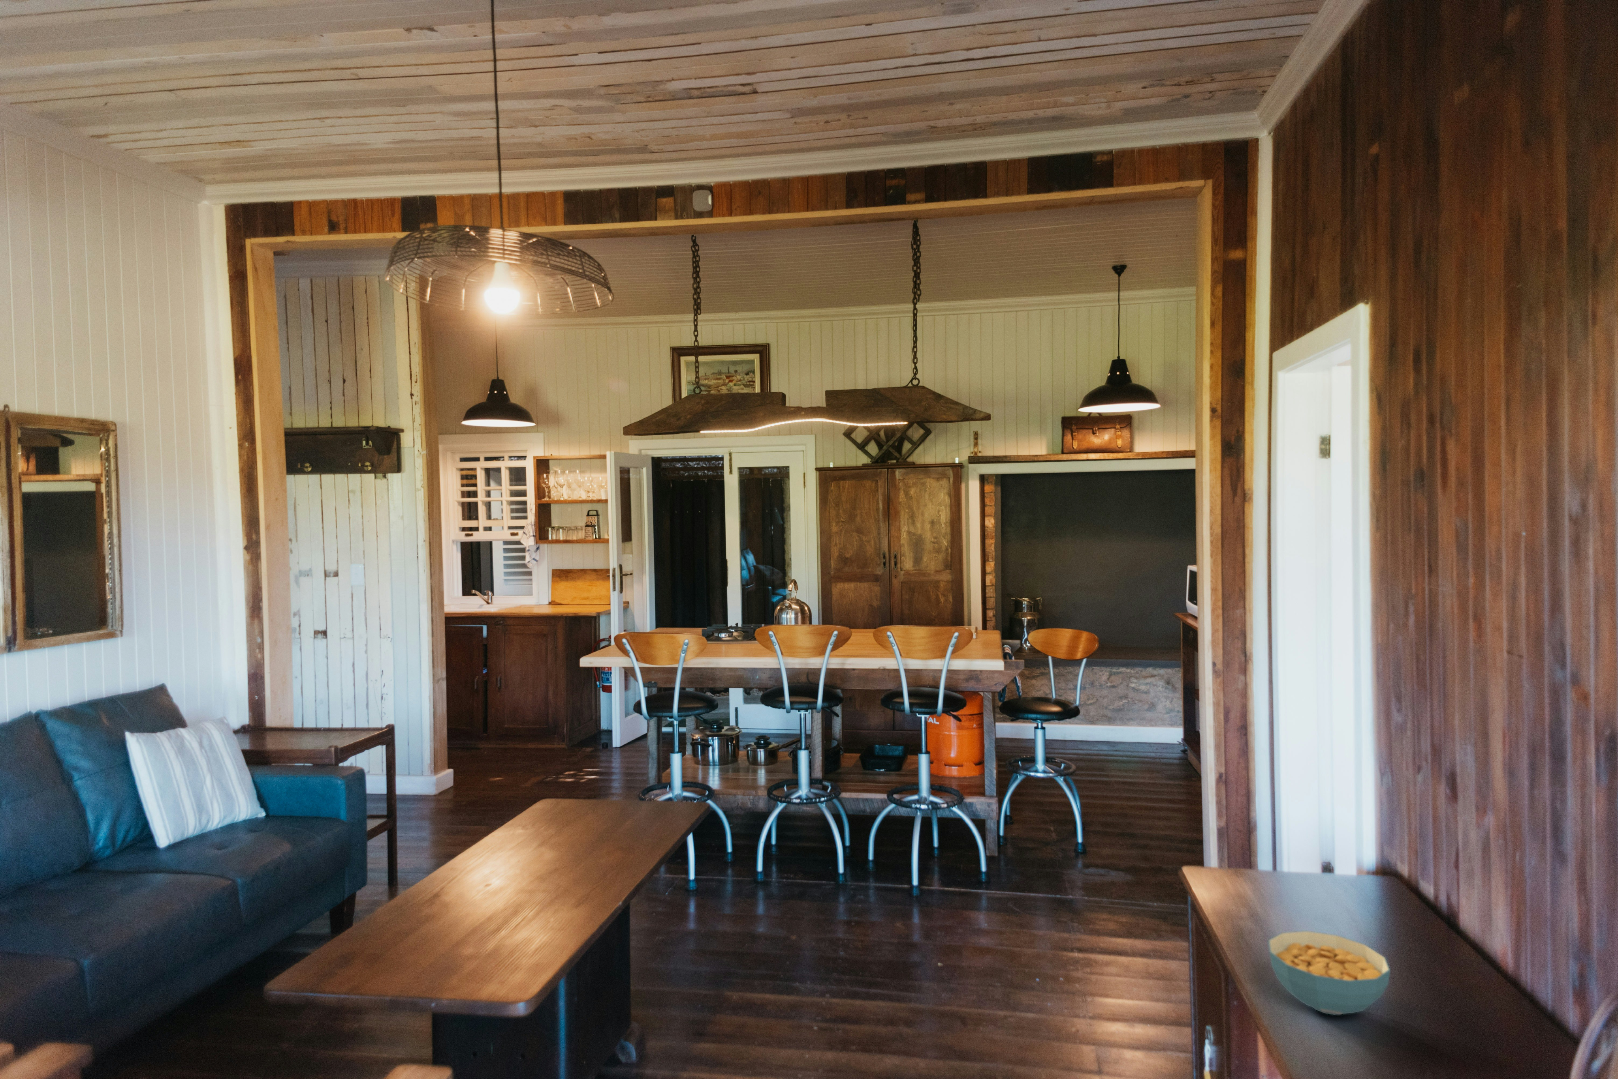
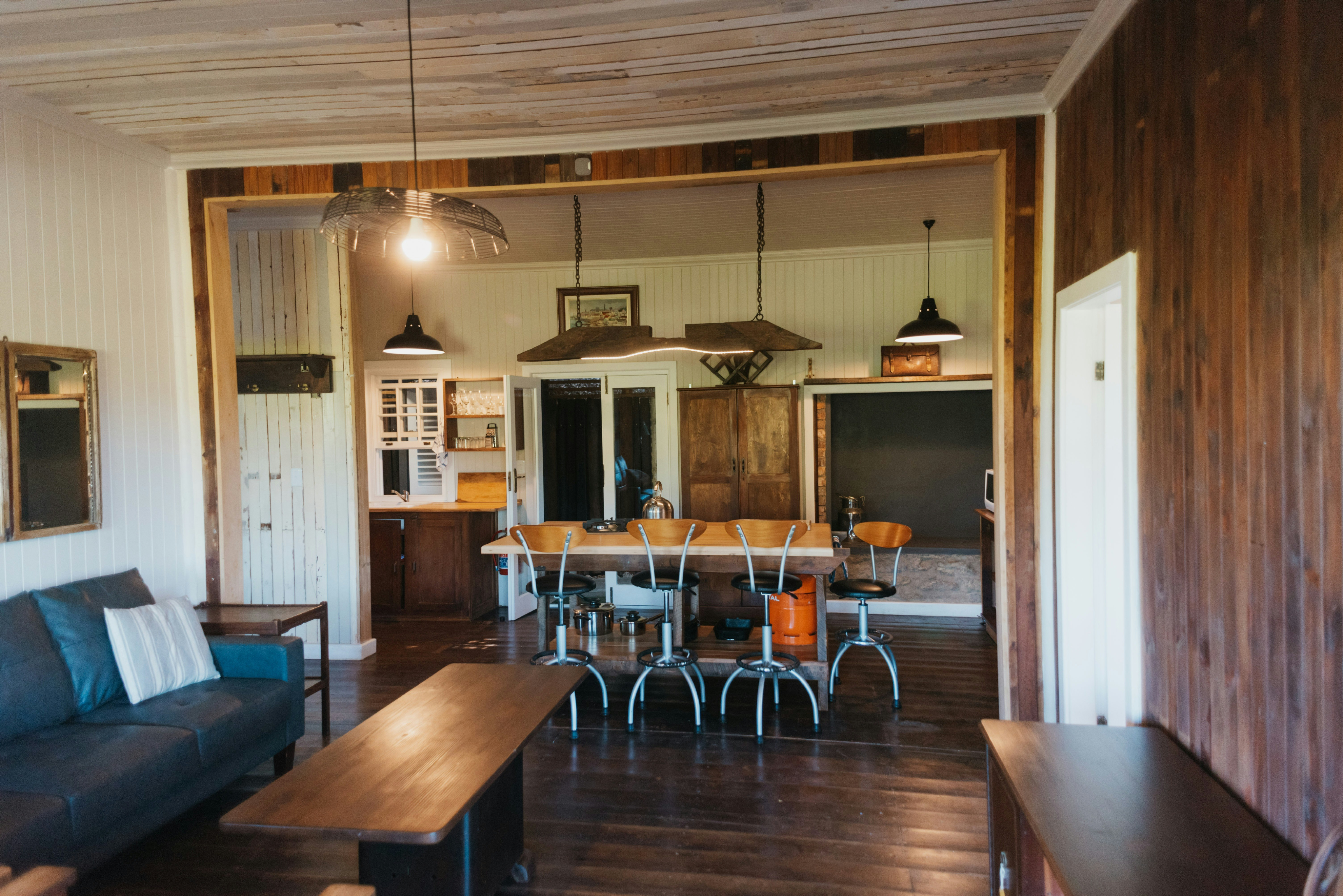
- cereal bowl [1267,931,1390,1015]
